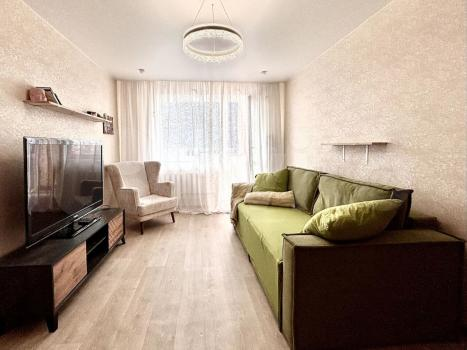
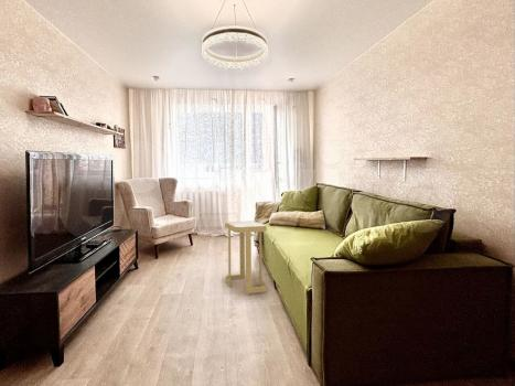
+ side table [224,219,268,294]
